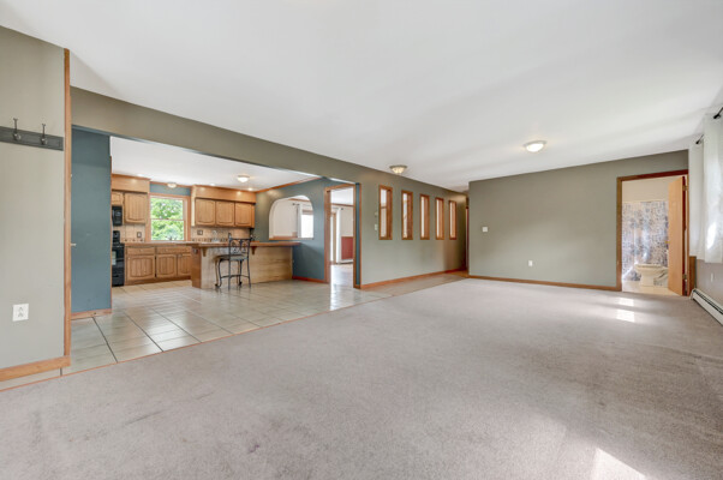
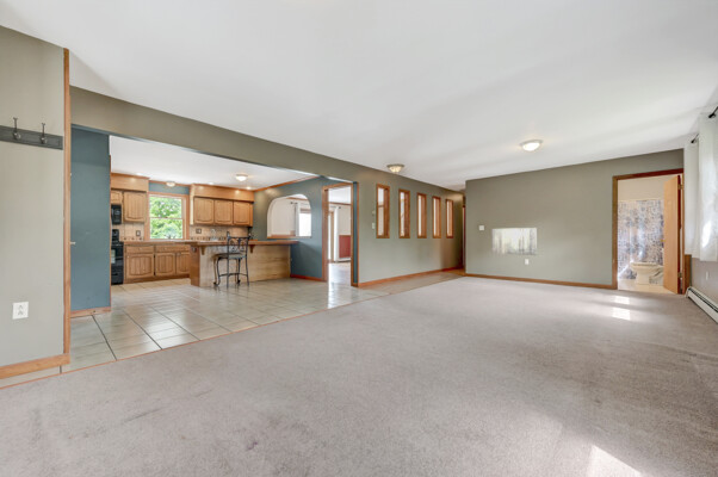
+ wall art [491,227,538,256]
